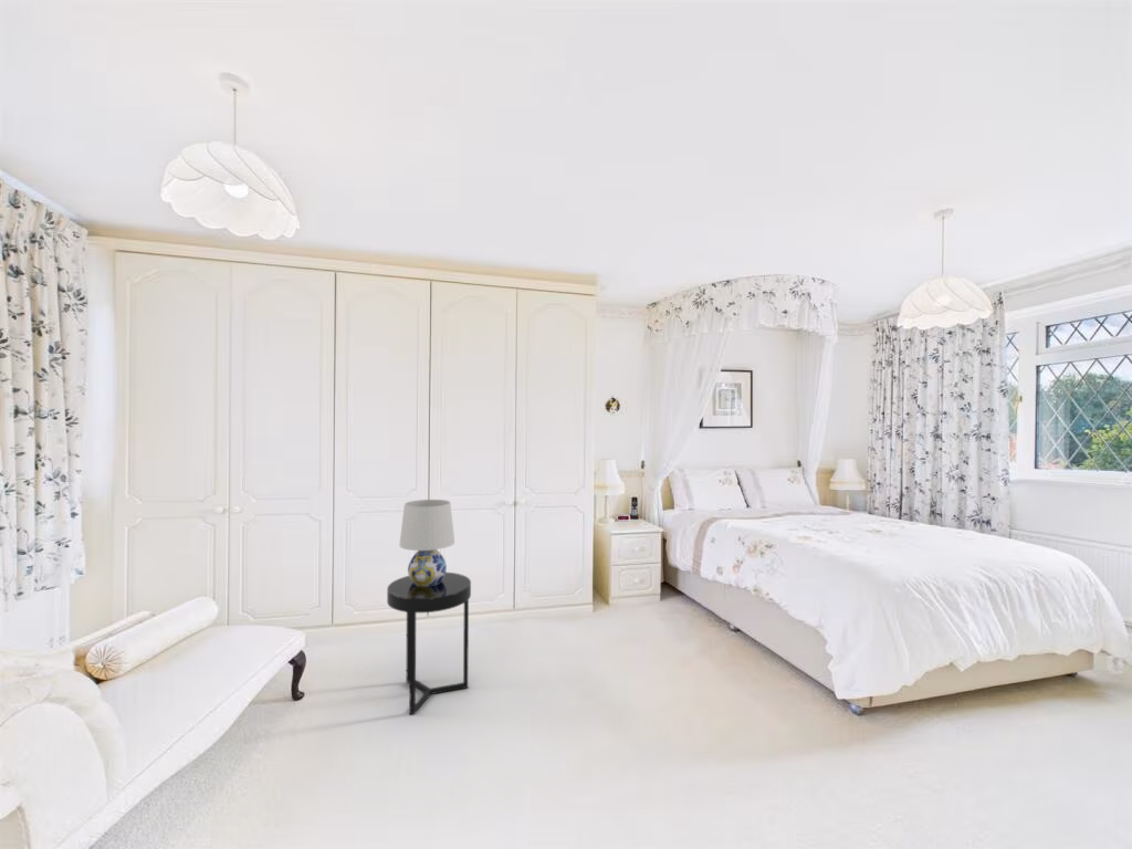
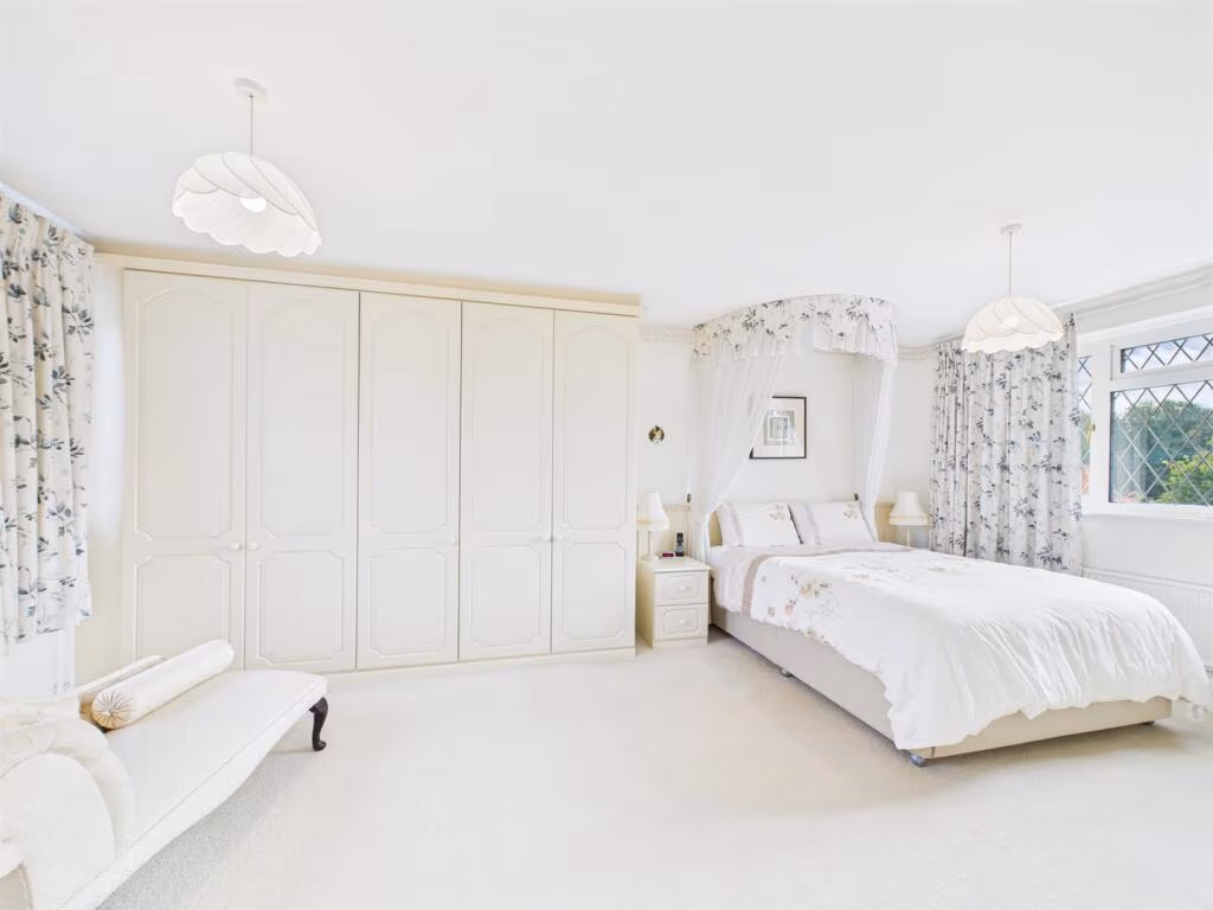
- side table [386,572,472,716]
- table lamp [398,499,455,586]
